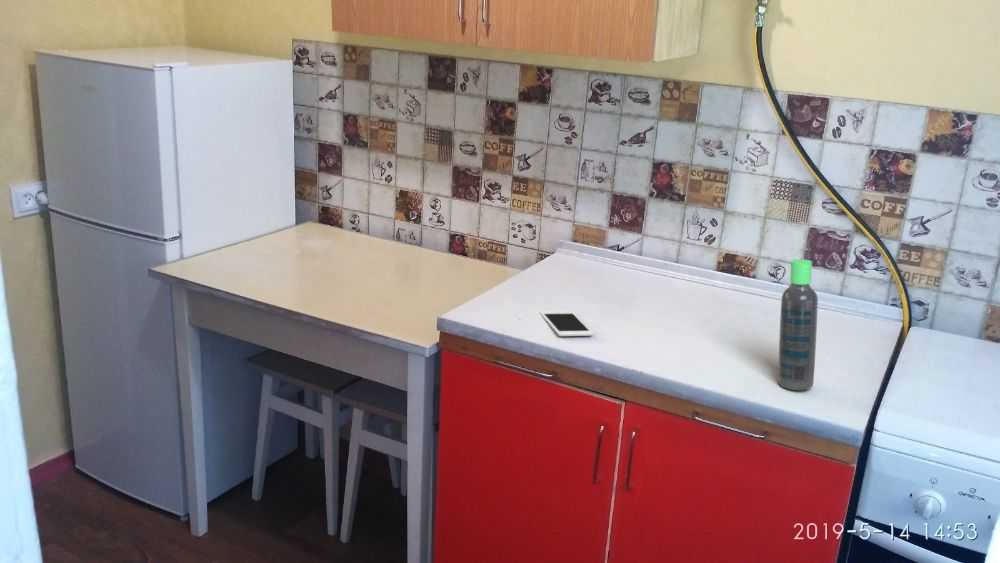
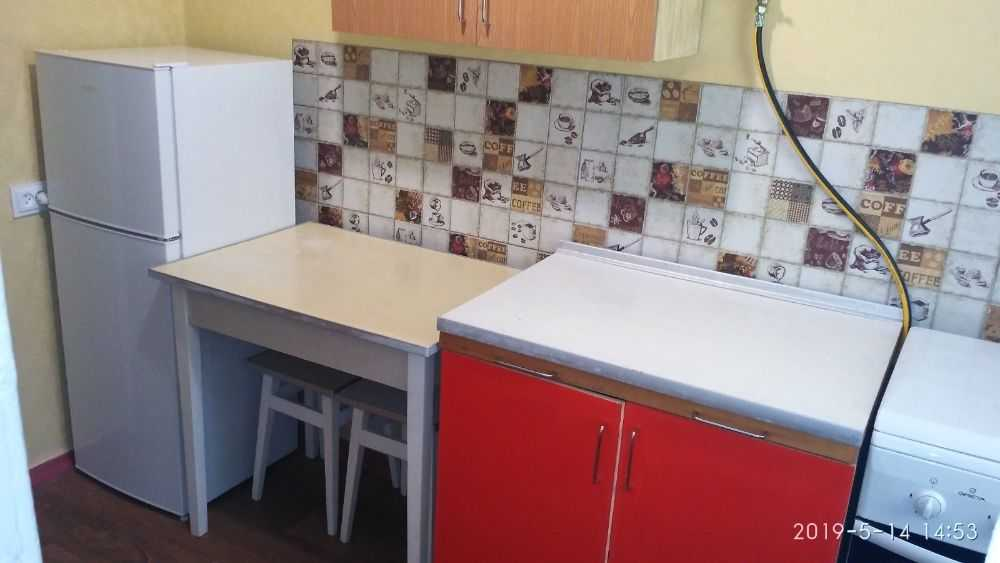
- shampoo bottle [778,258,819,391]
- cell phone [539,310,594,337]
